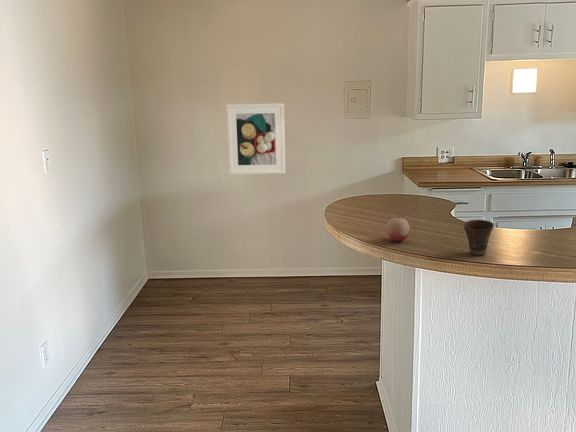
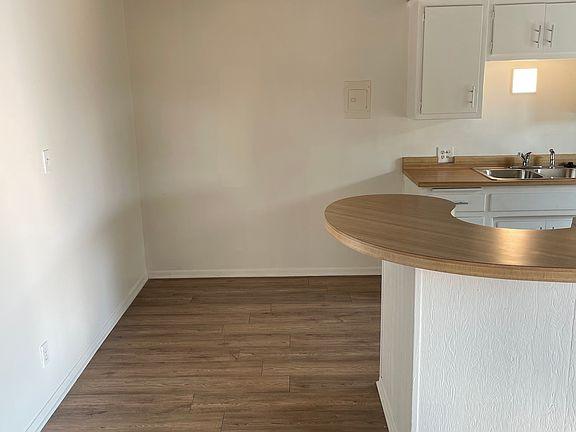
- cup [462,219,495,256]
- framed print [225,102,286,175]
- fruit [385,217,411,242]
